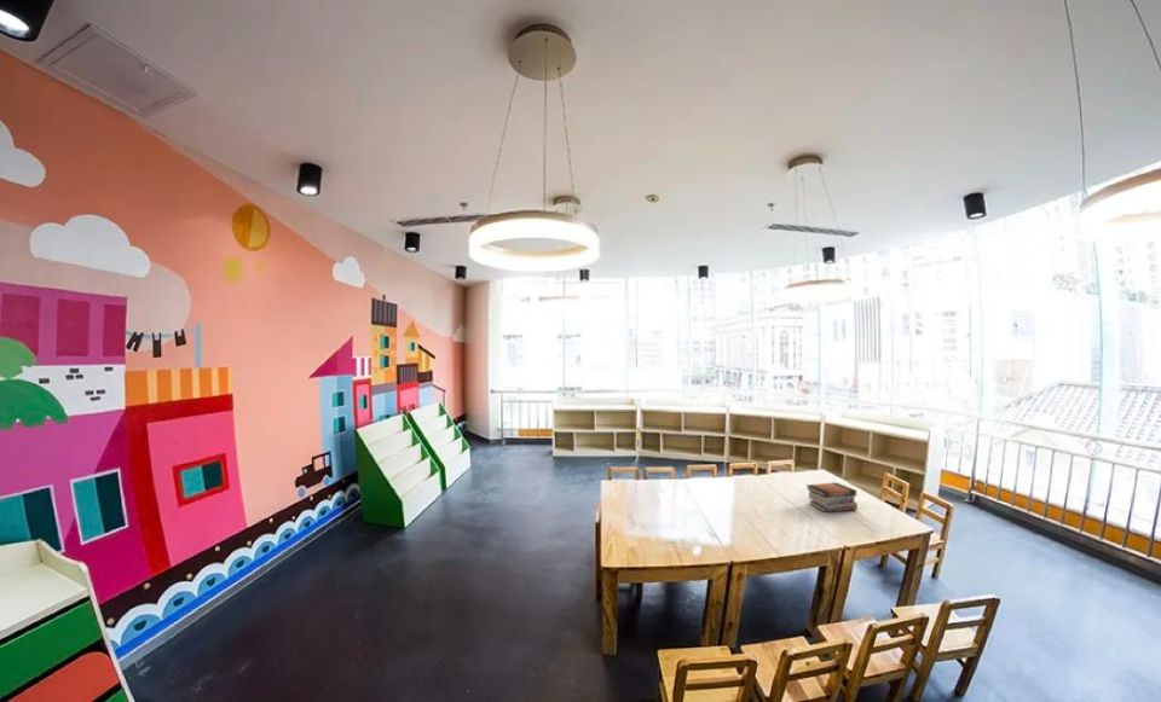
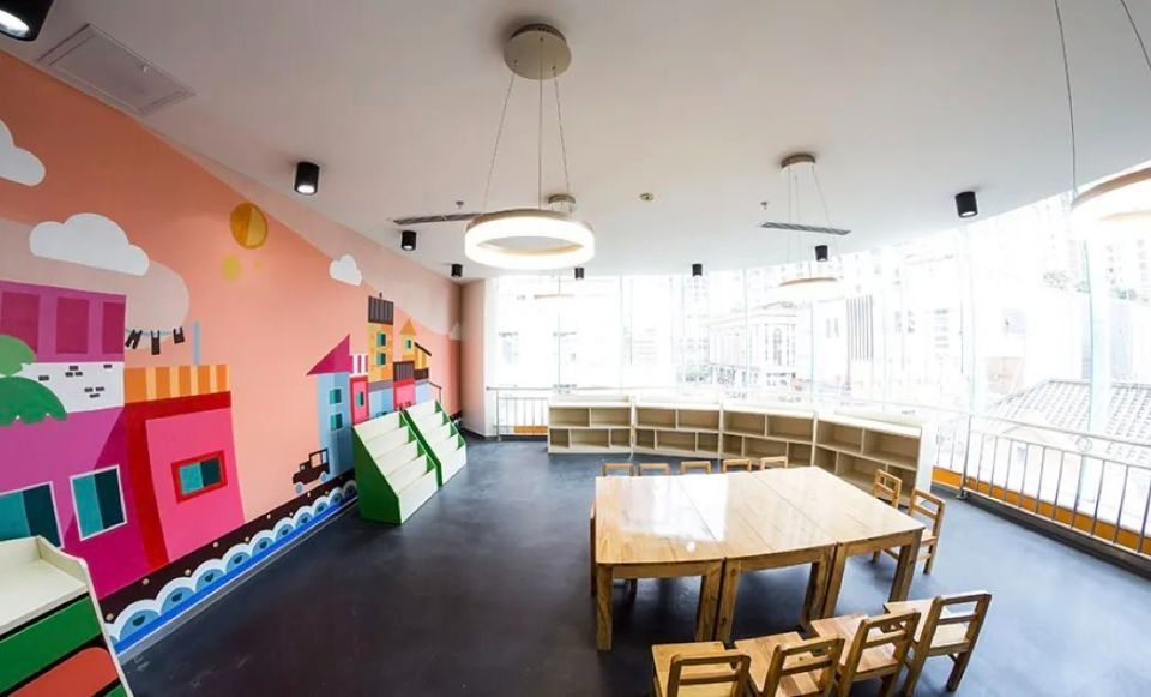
- book stack [804,481,859,514]
